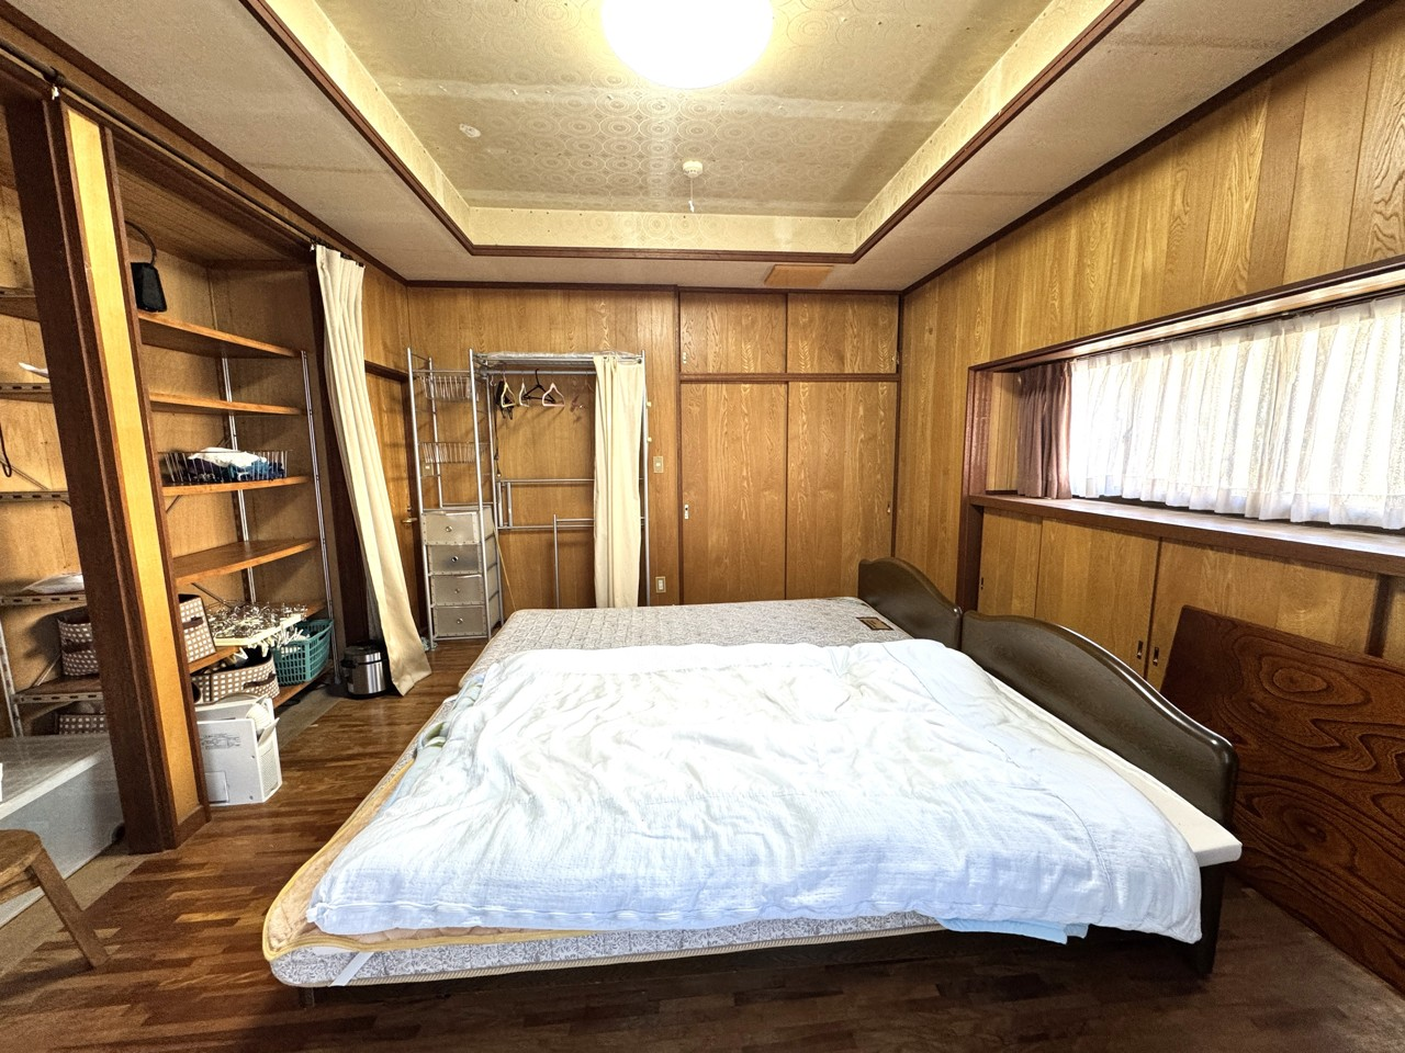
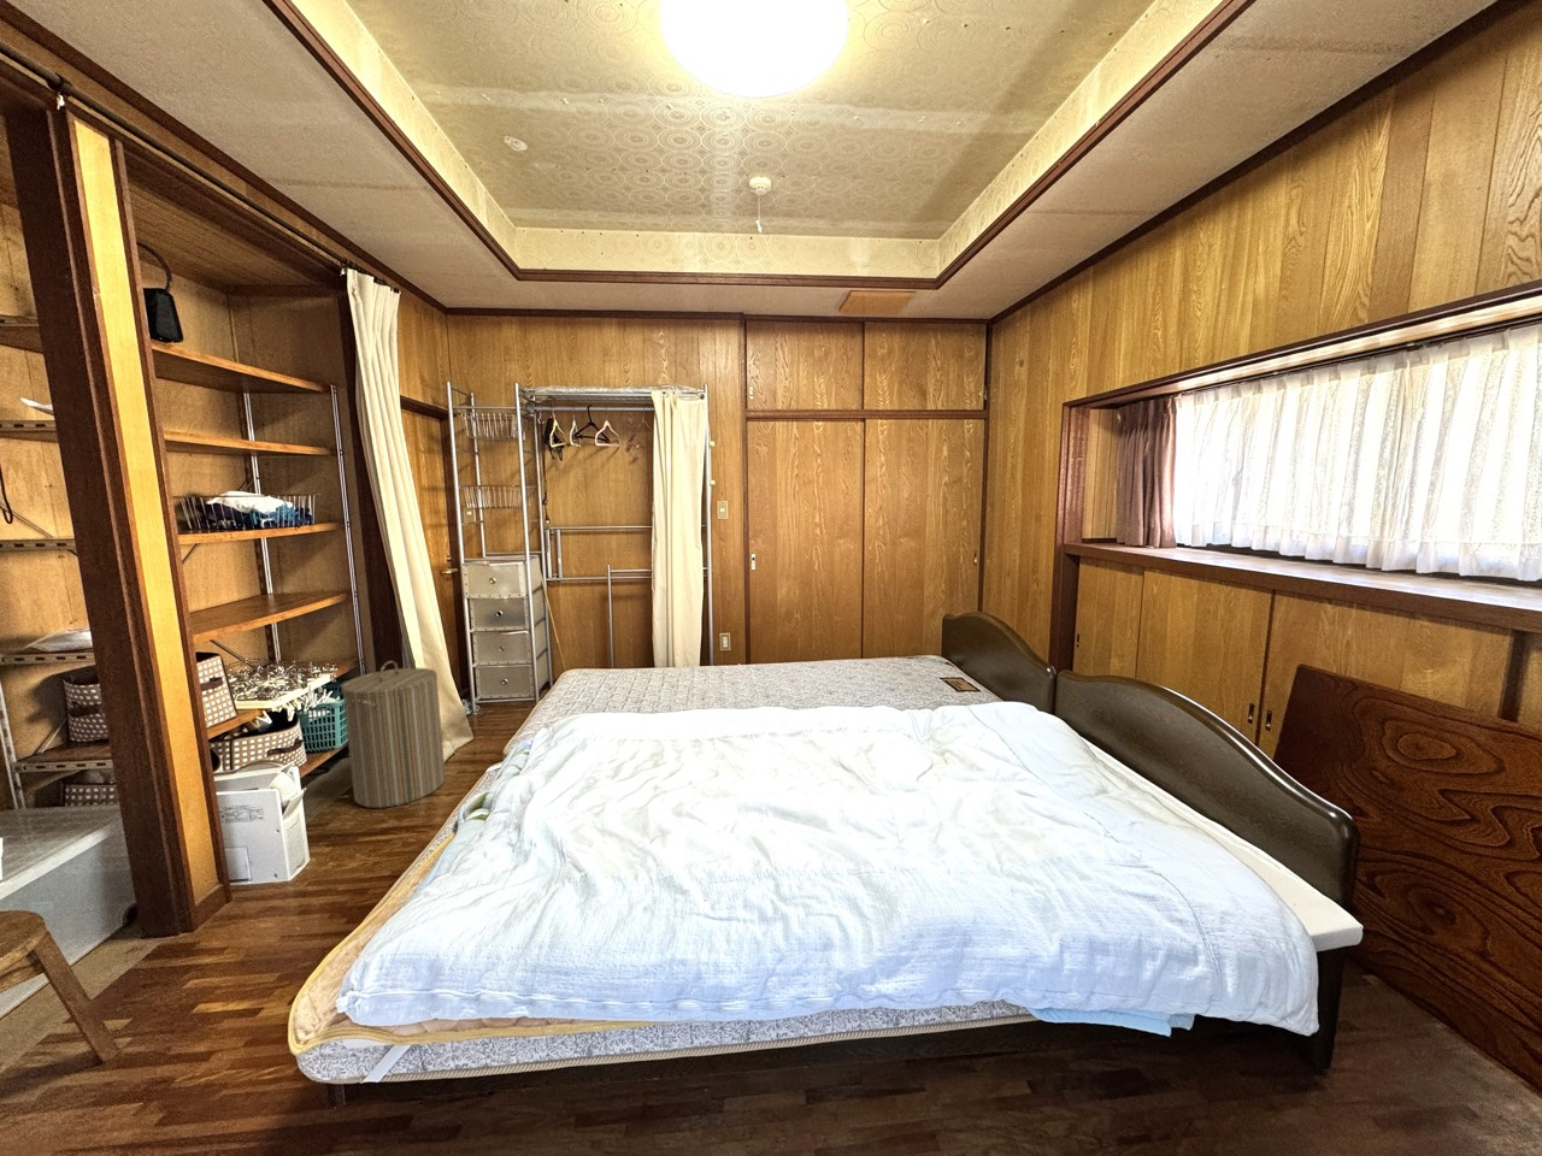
+ laundry hamper [341,659,447,809]
